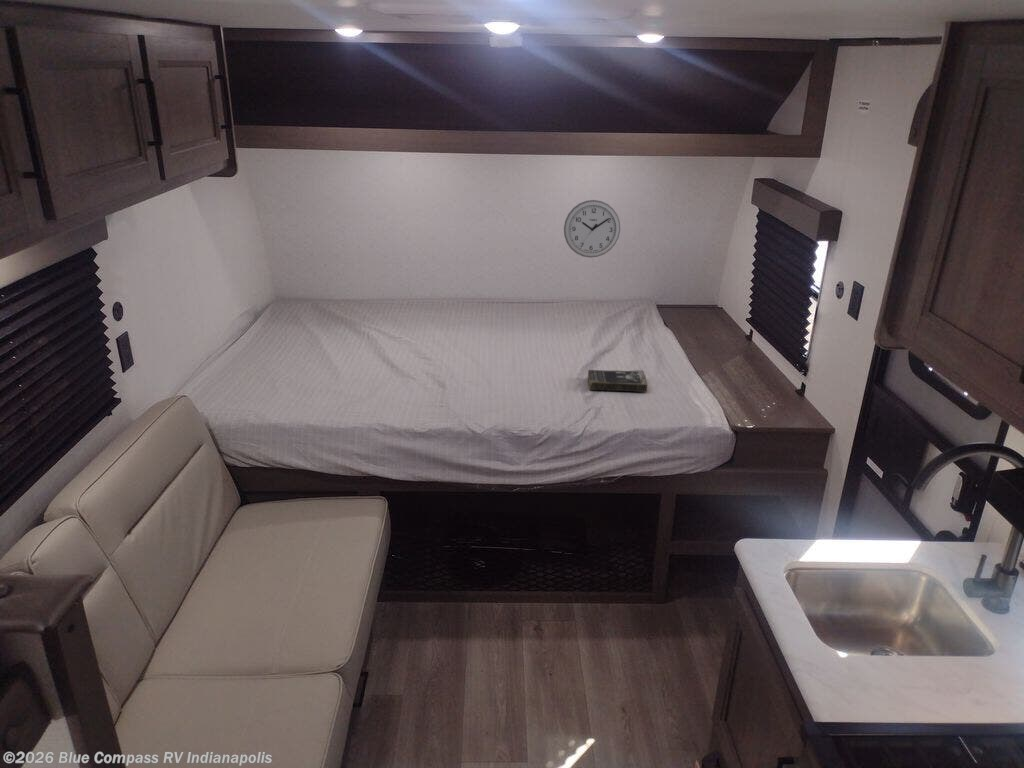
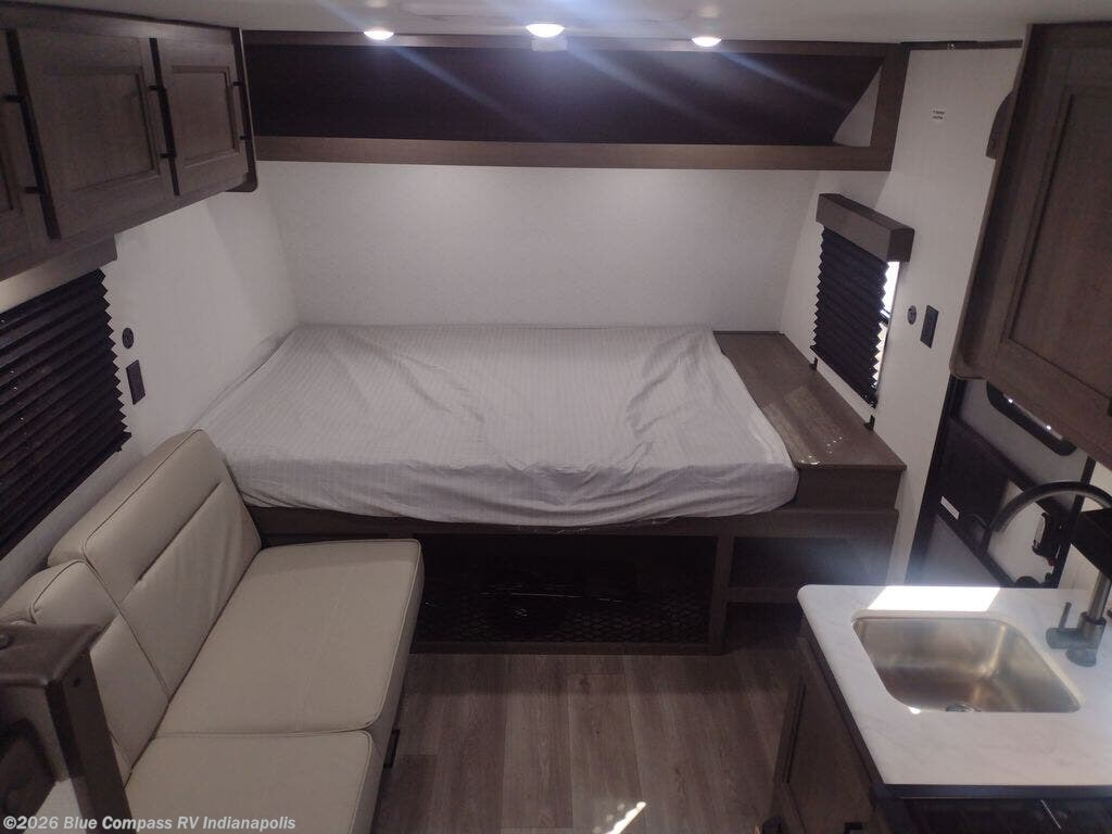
- wall clock [563,199,621,259]
- book [587,369,648,393]
